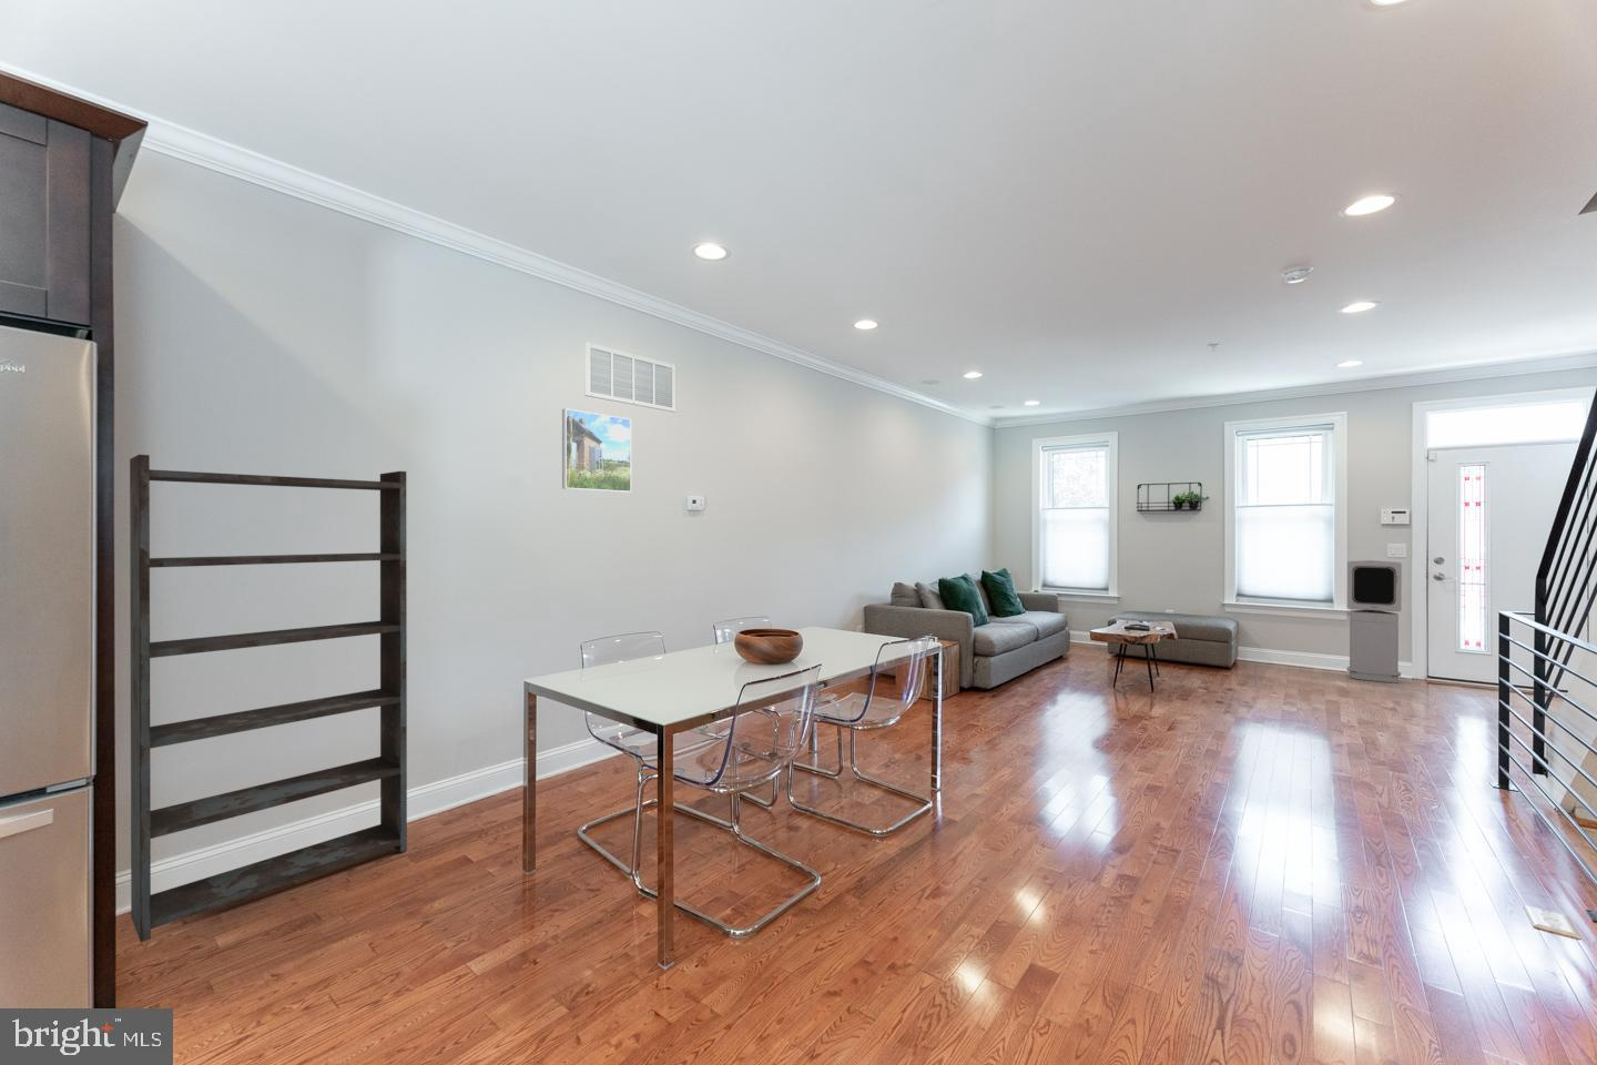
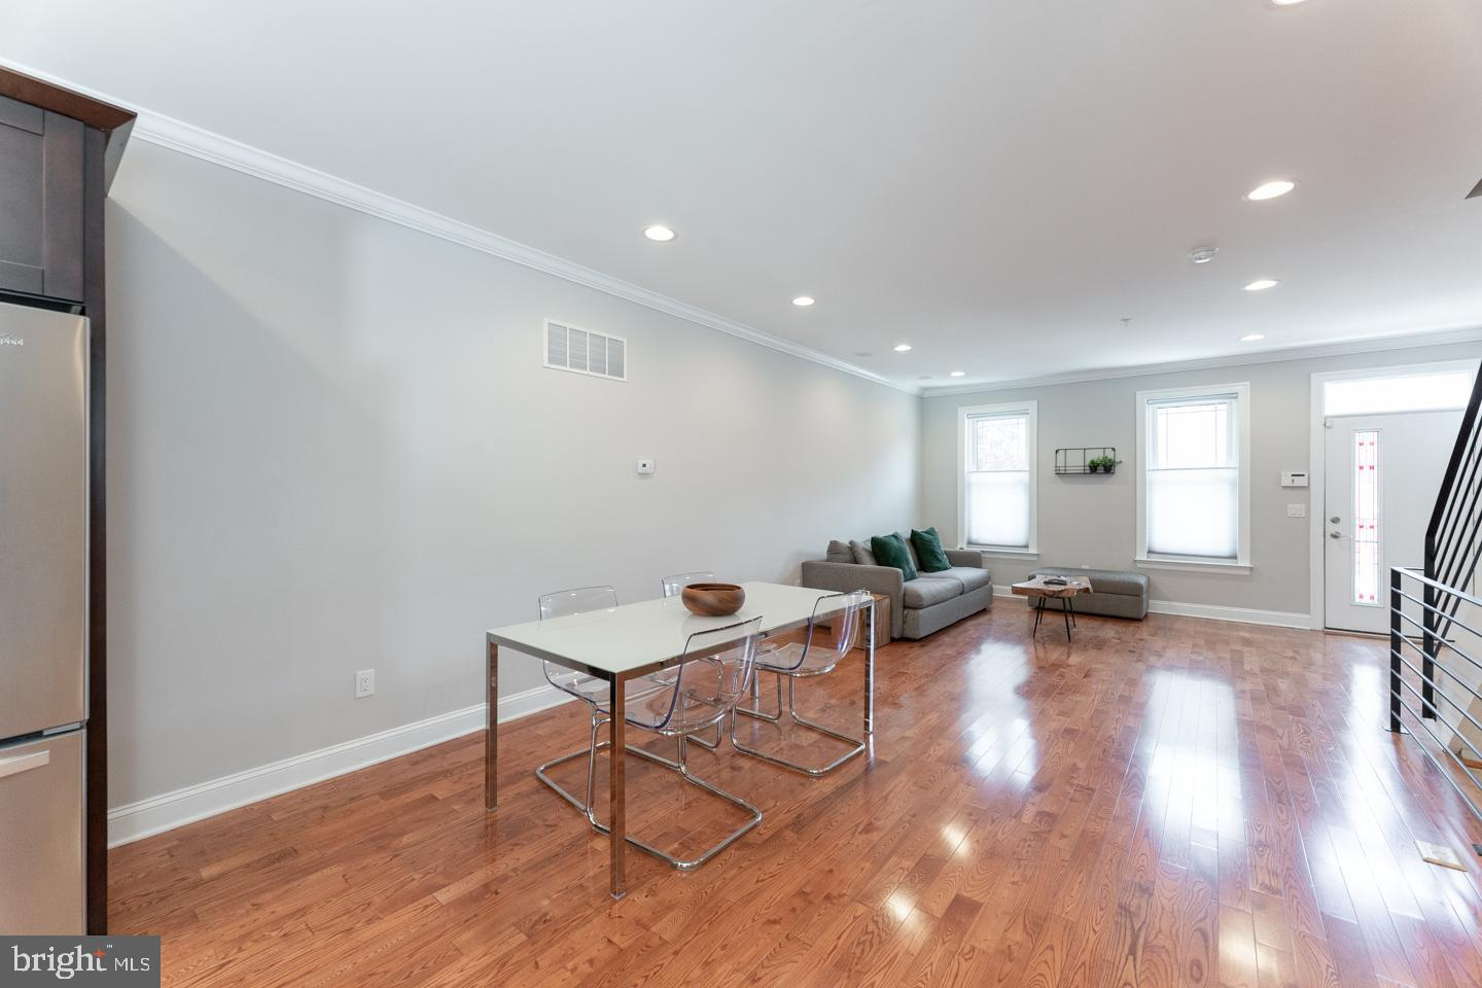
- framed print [561,408,632,493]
- bookshelf [128,454,408,943]
- air purifier [1346,559,1403,685]
